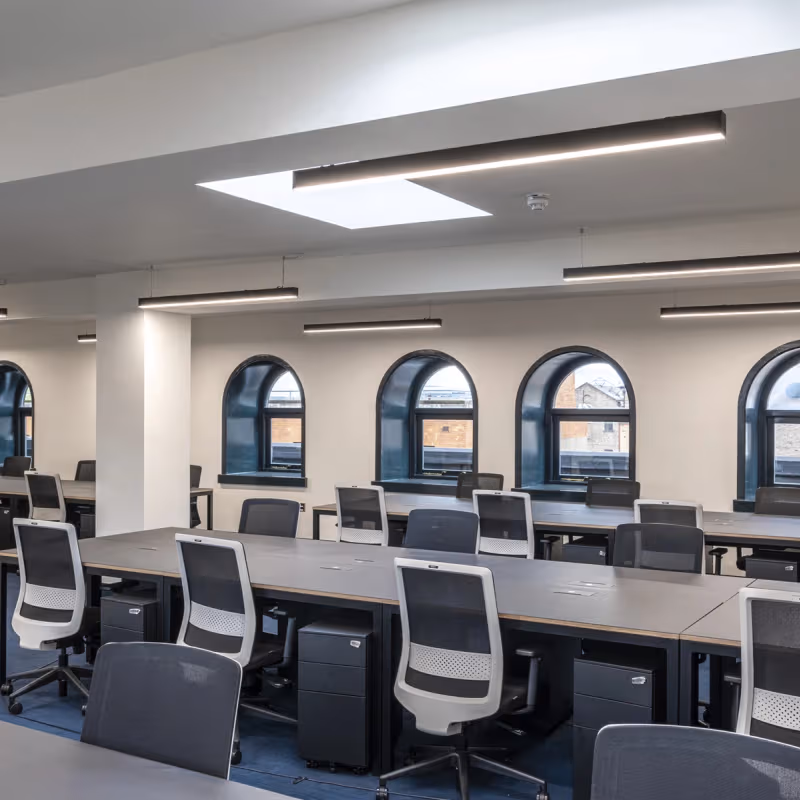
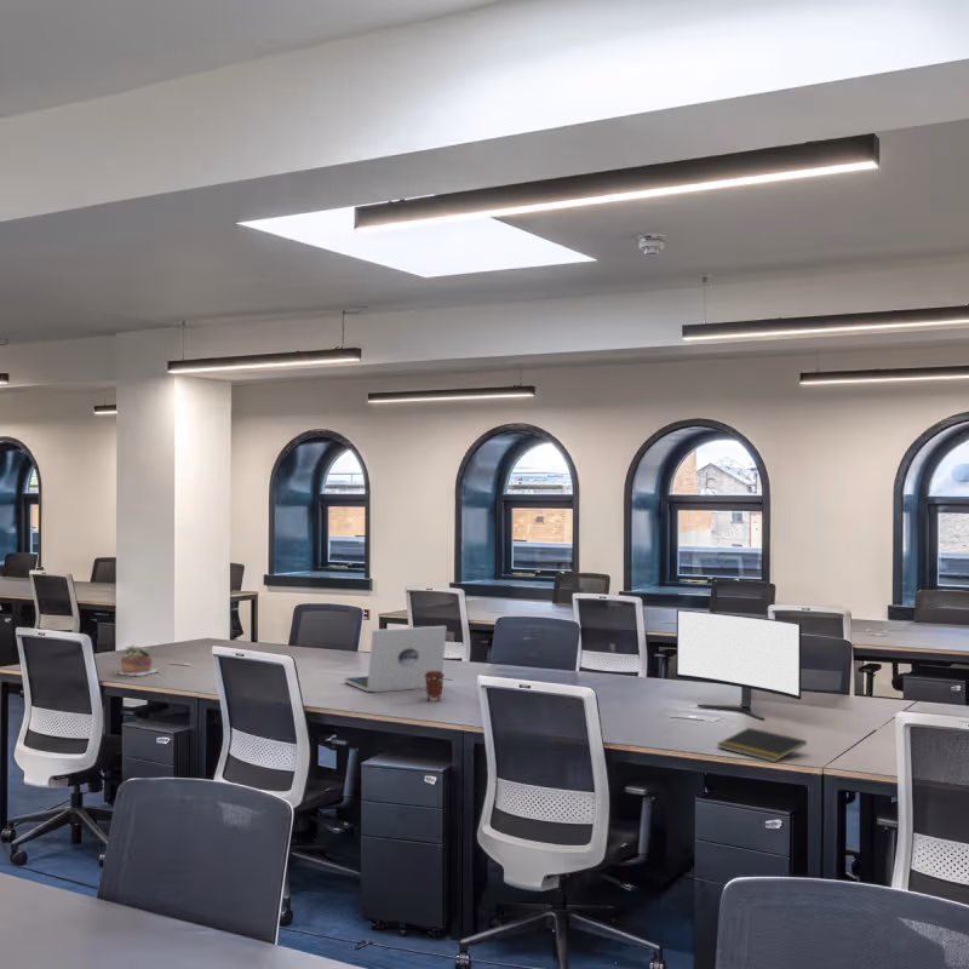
+ notepad [717,727,808,763]
+ succulent plant [117,643,159,677]
+ coffee cup [424,671,446,703]
+ laptop [343,625,448,693]
+ monitor [676,608,803,721]
